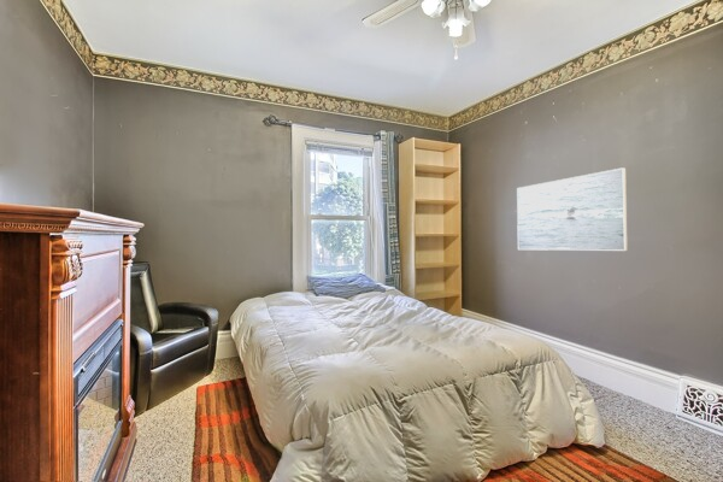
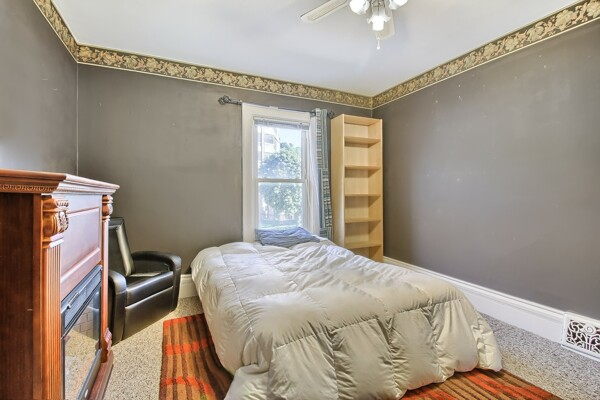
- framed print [516,166,629,252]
